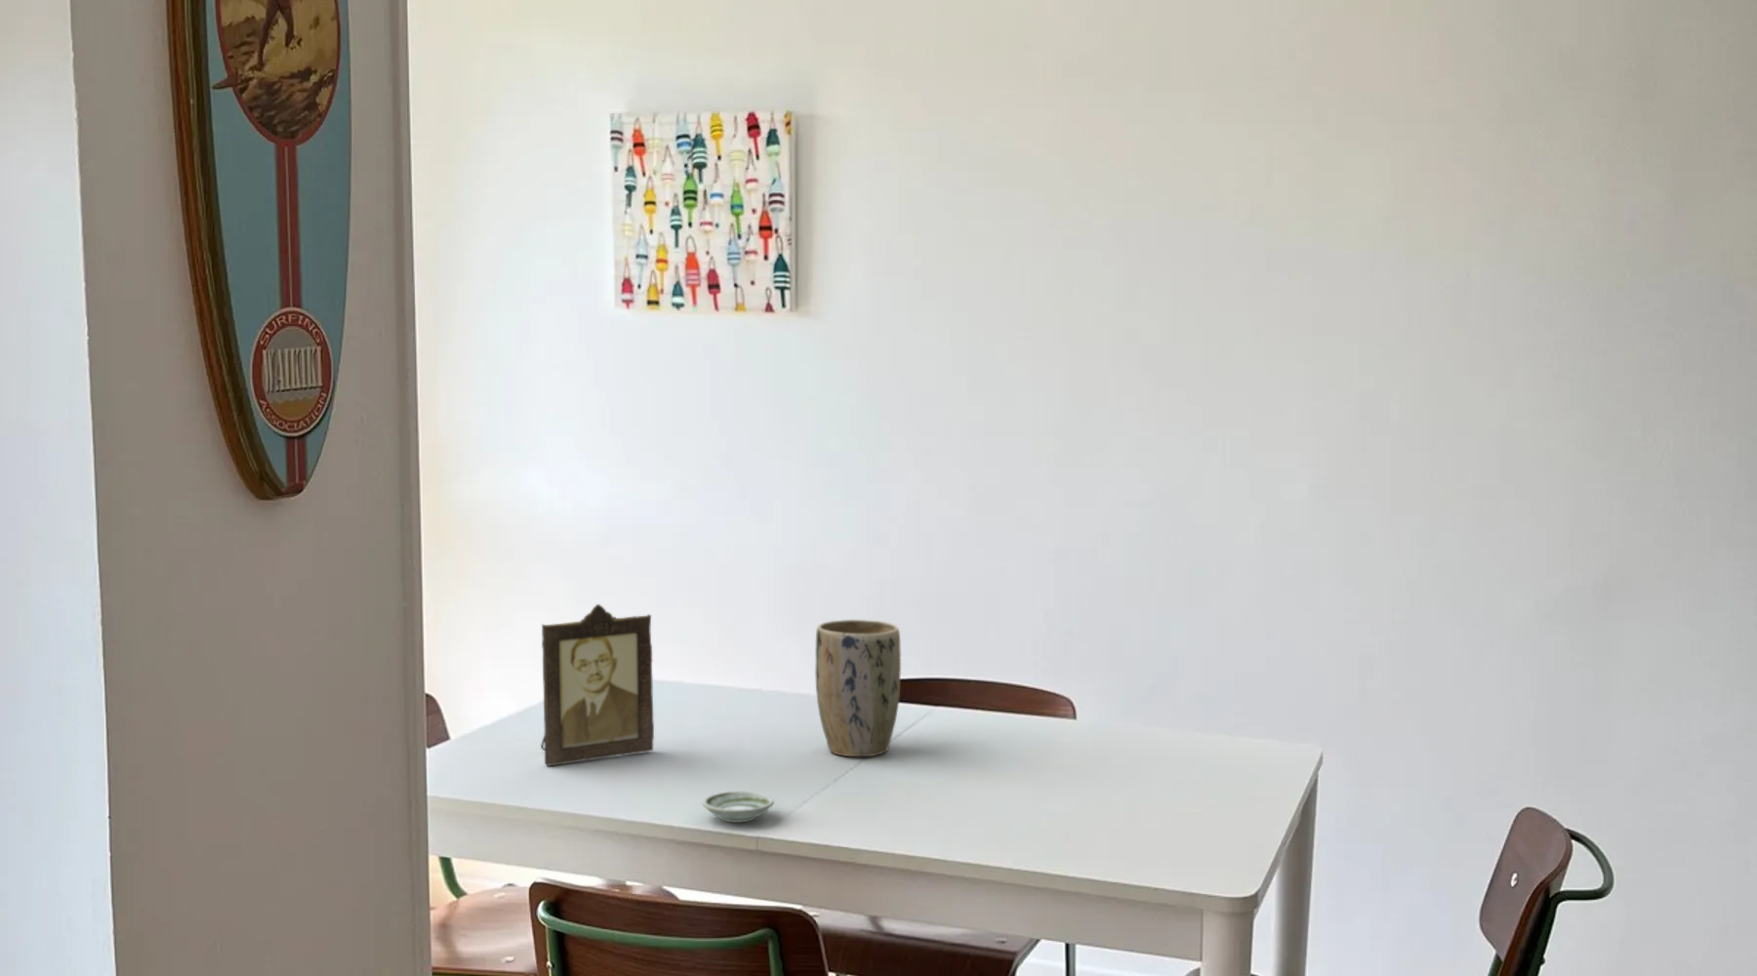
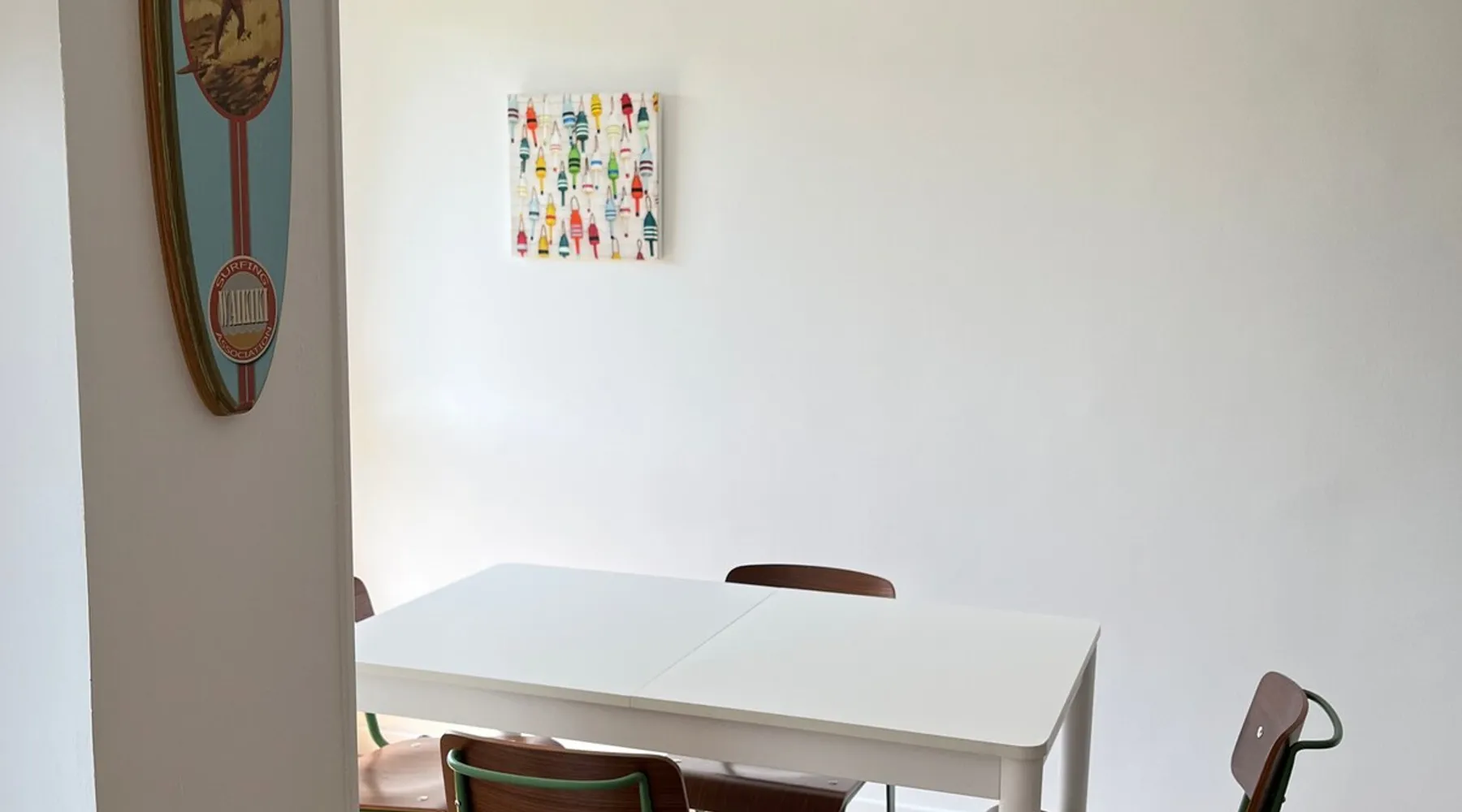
- saucer [702,791,775,823]
- photo frame [540,603,655,767]
- plant pot [814,619,901,757]
